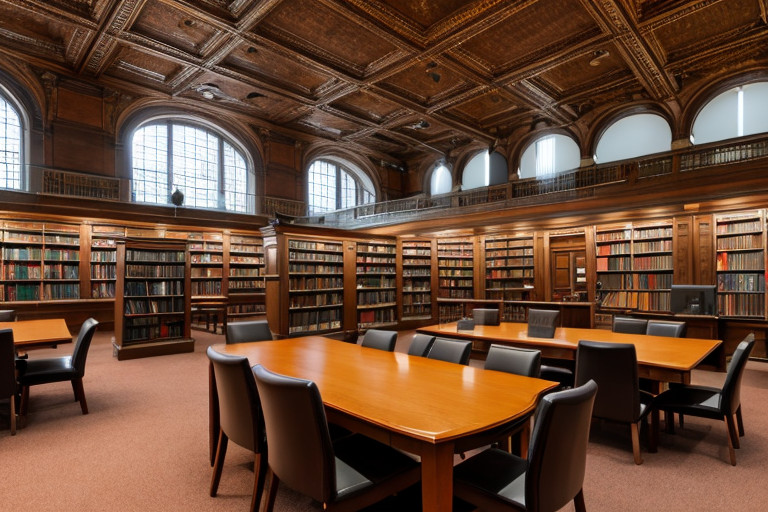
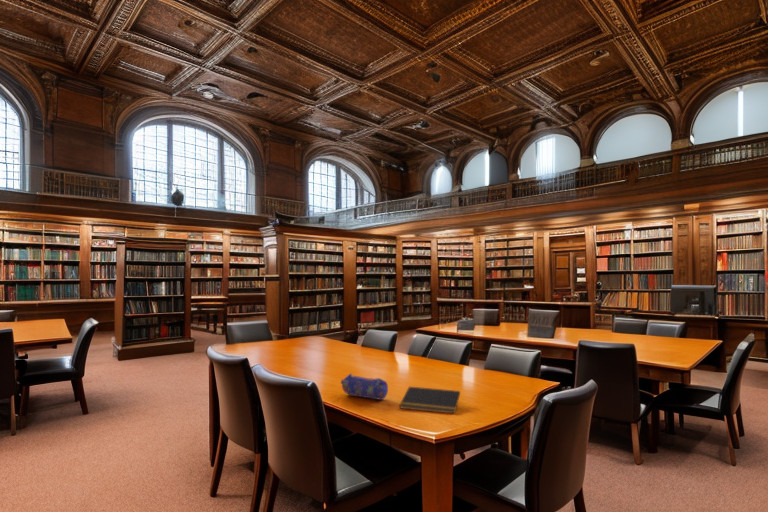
+ pencil case [339,373,389,401]
+ notepad [398,386,461,414]
